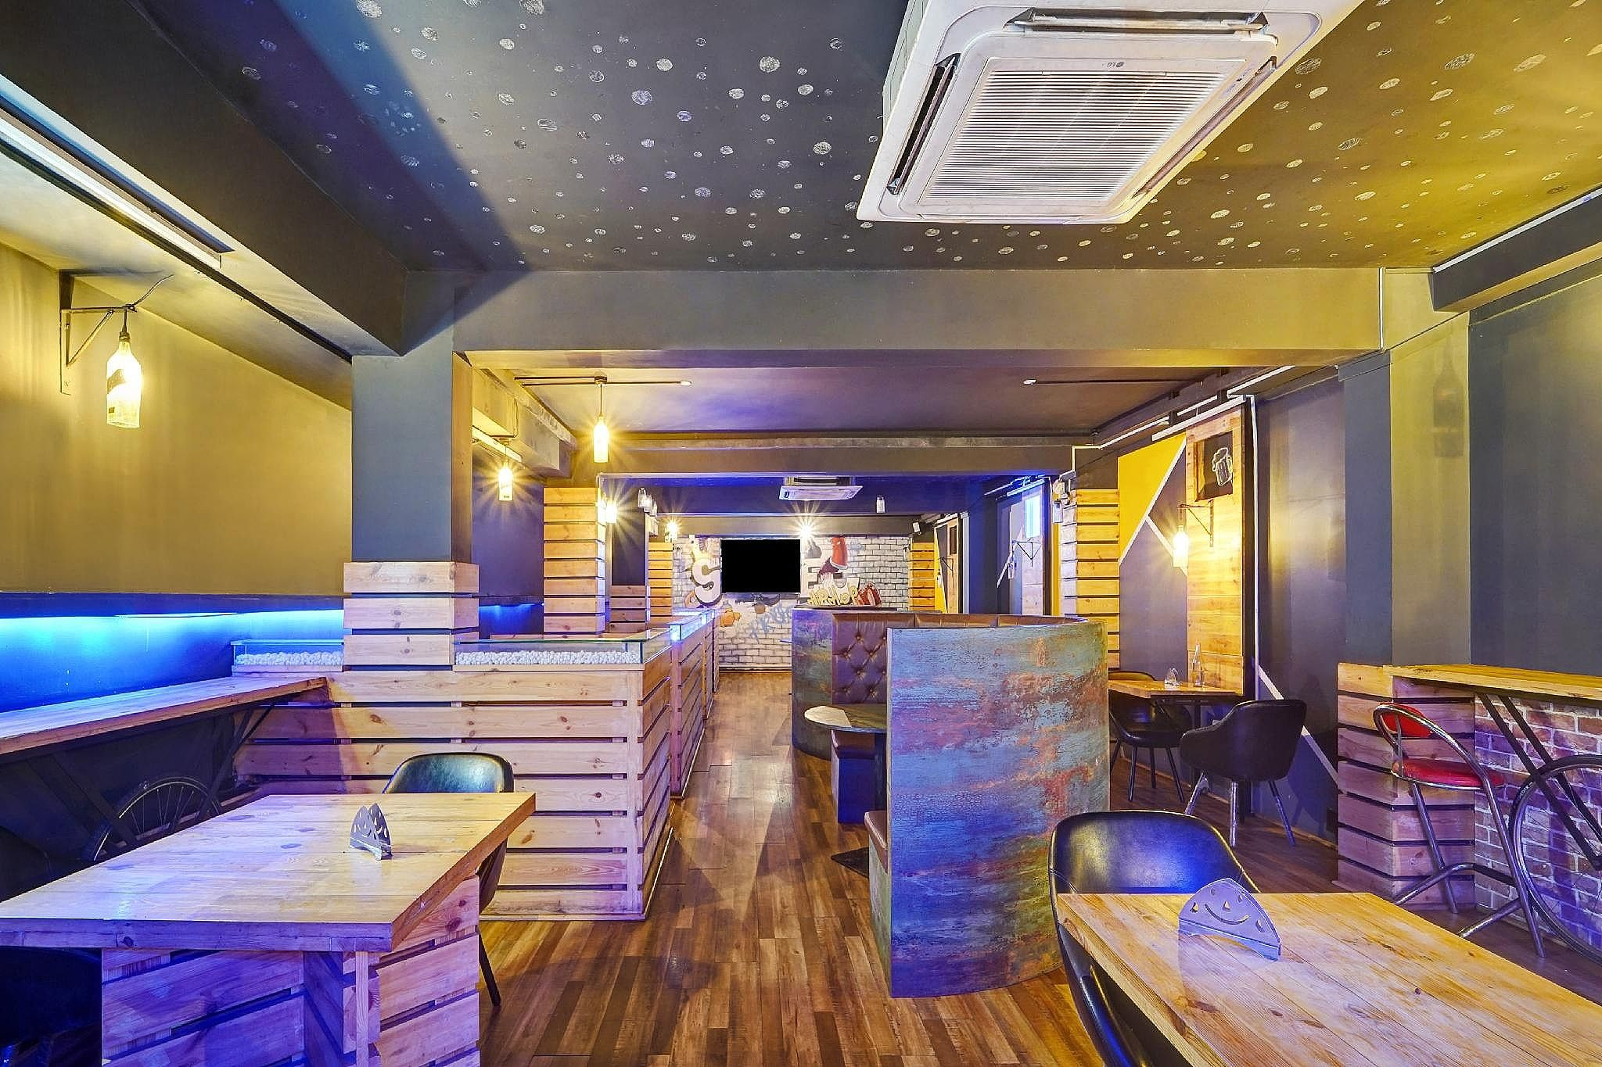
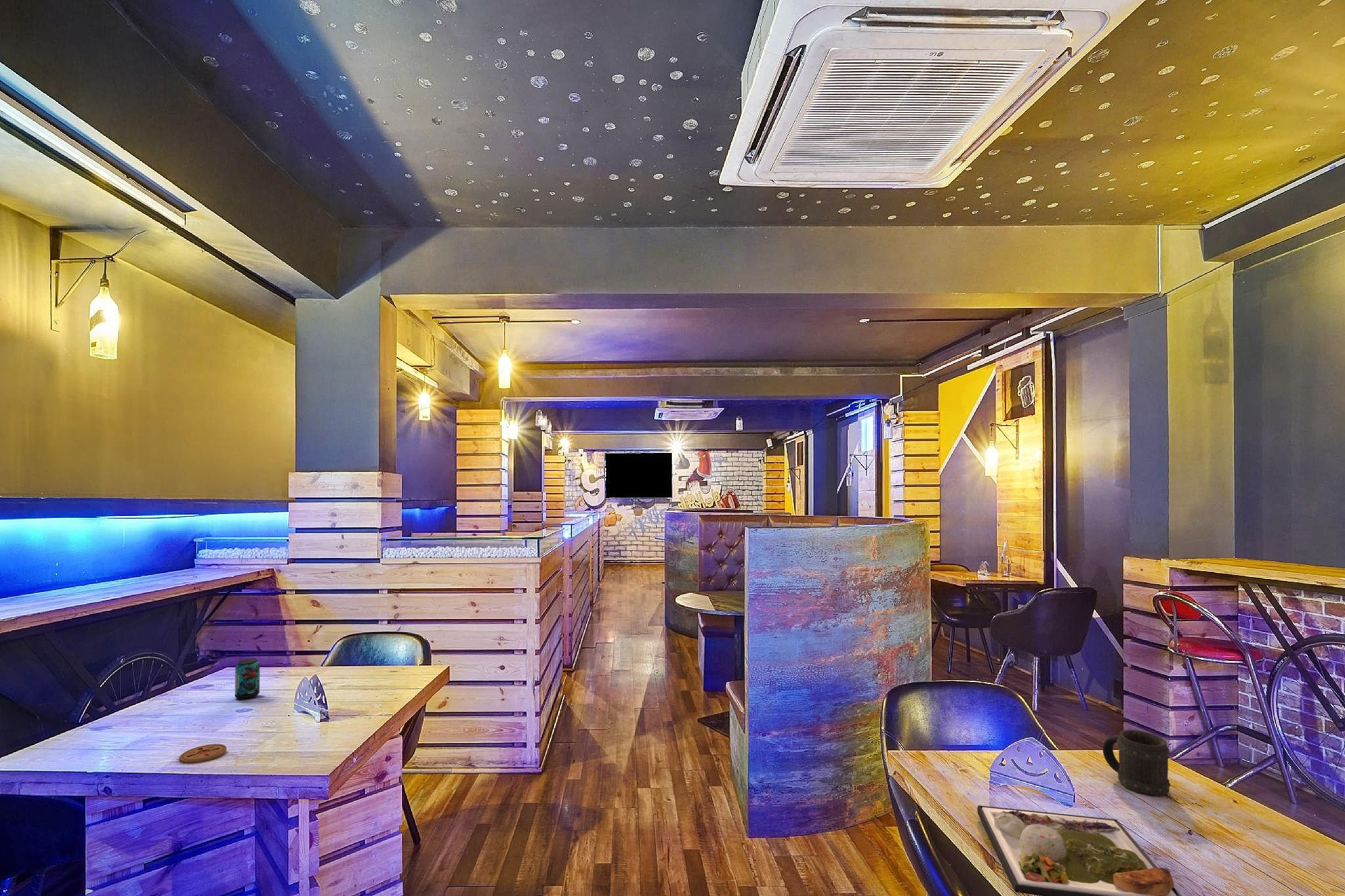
+ coaster [179,744,227,764]
+ beverage can [234,658,261,700]
+ dinner plate [977,805,1182,896]
+ beer mug [1102,729,1171,798]
